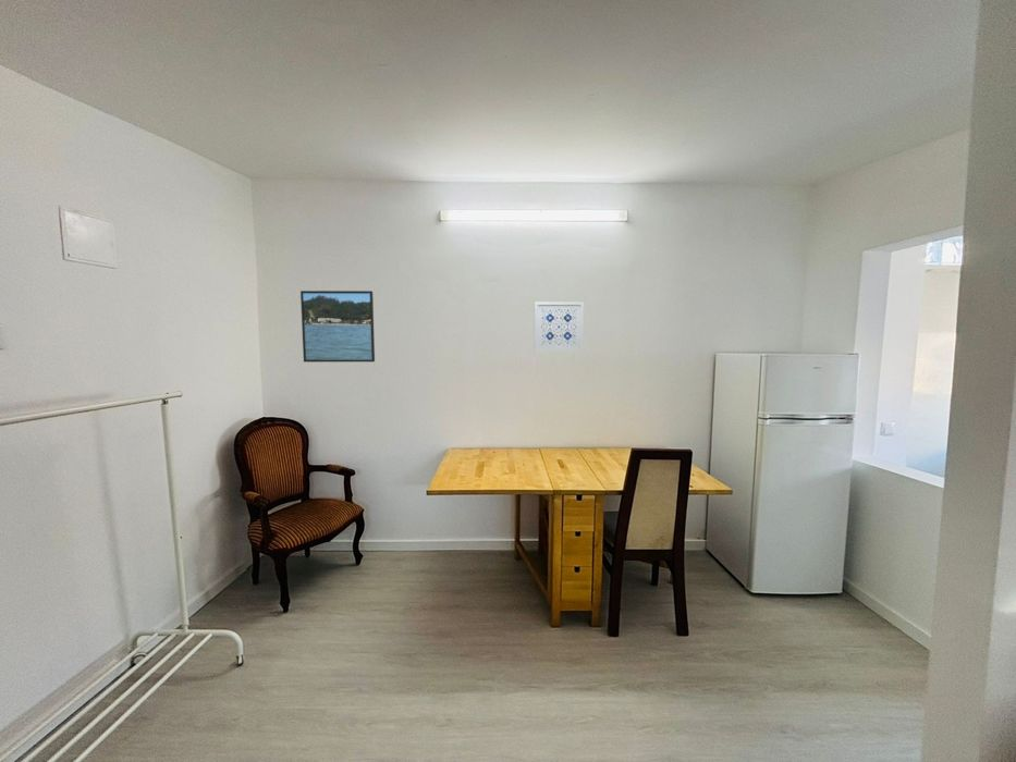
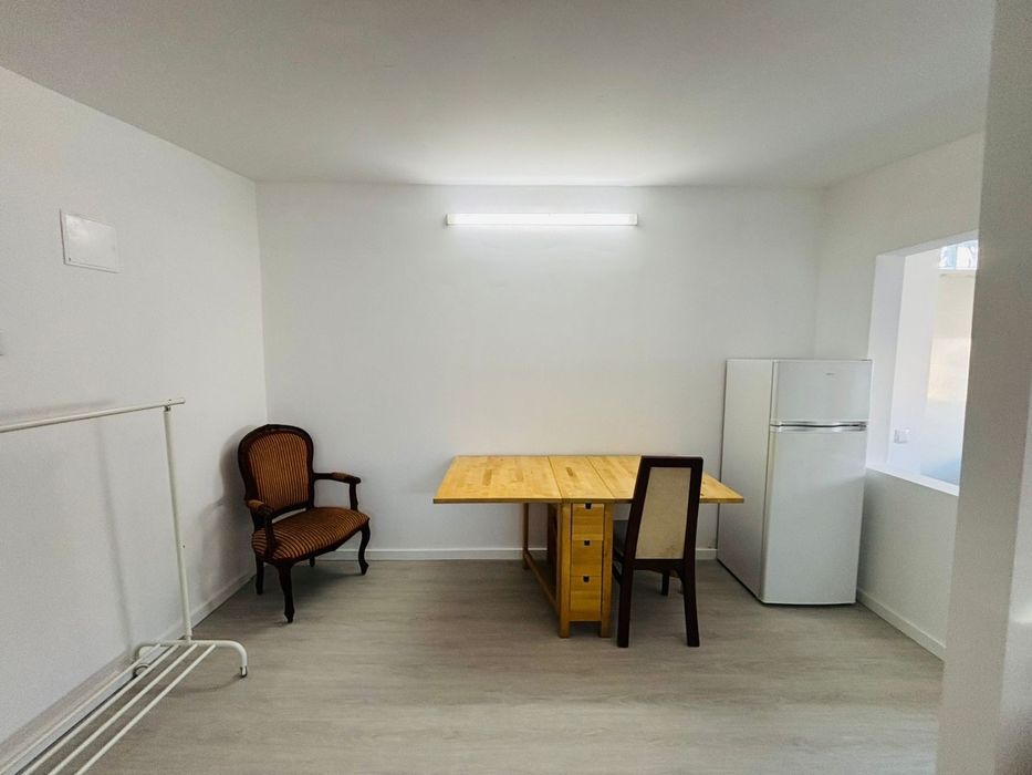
- wall art [534,300,585,352]
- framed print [299,290,376,362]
